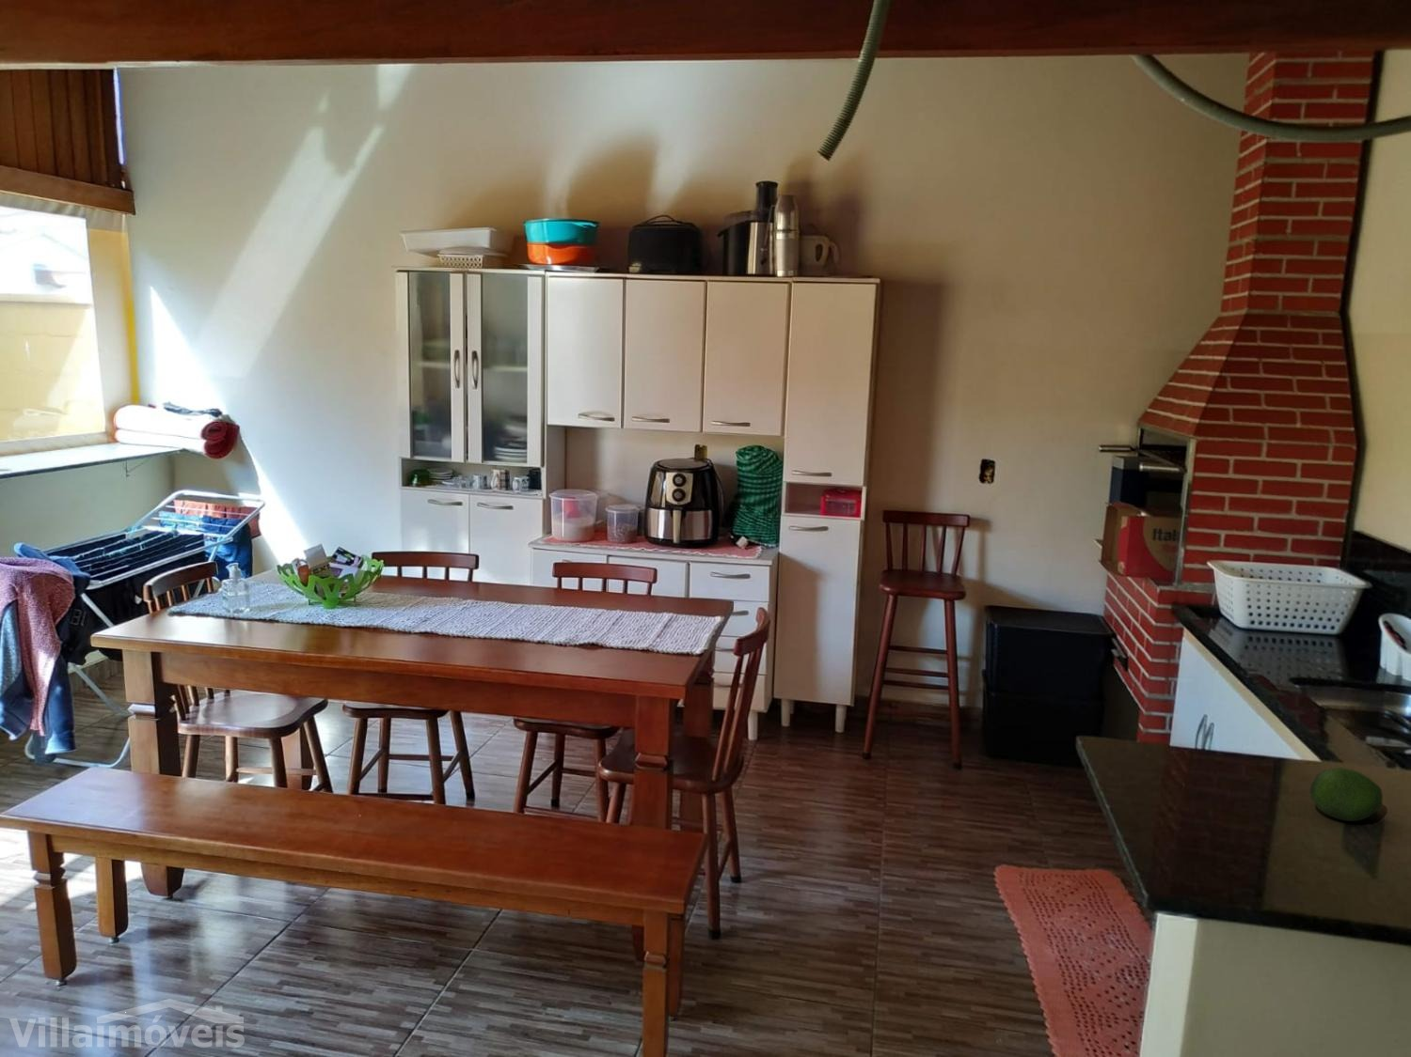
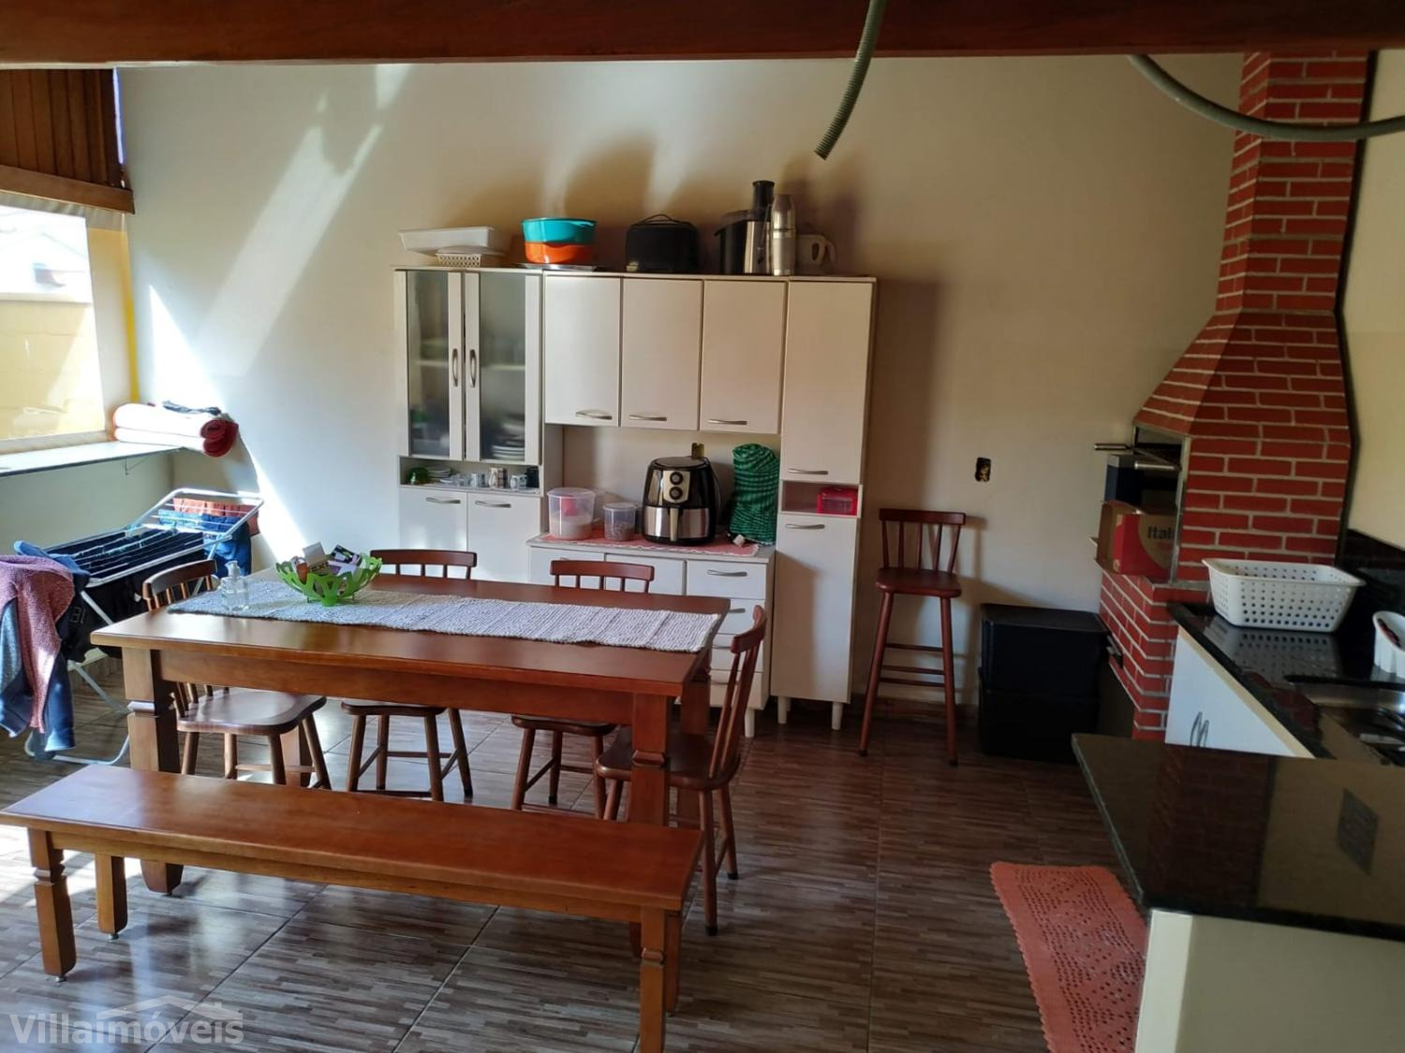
- fruit [1310,767,1383,822]
